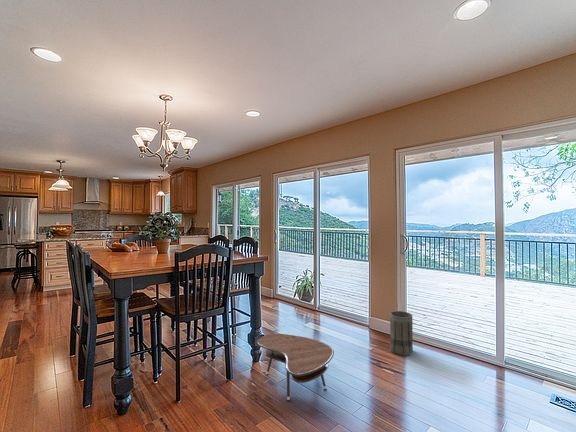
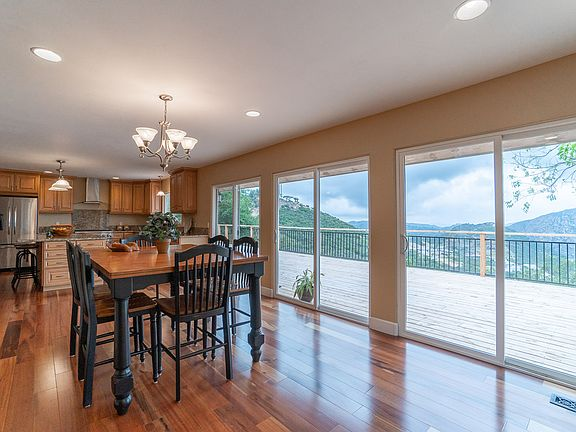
- side table [256,332,335,402]
- basket [389,310,414,357]
